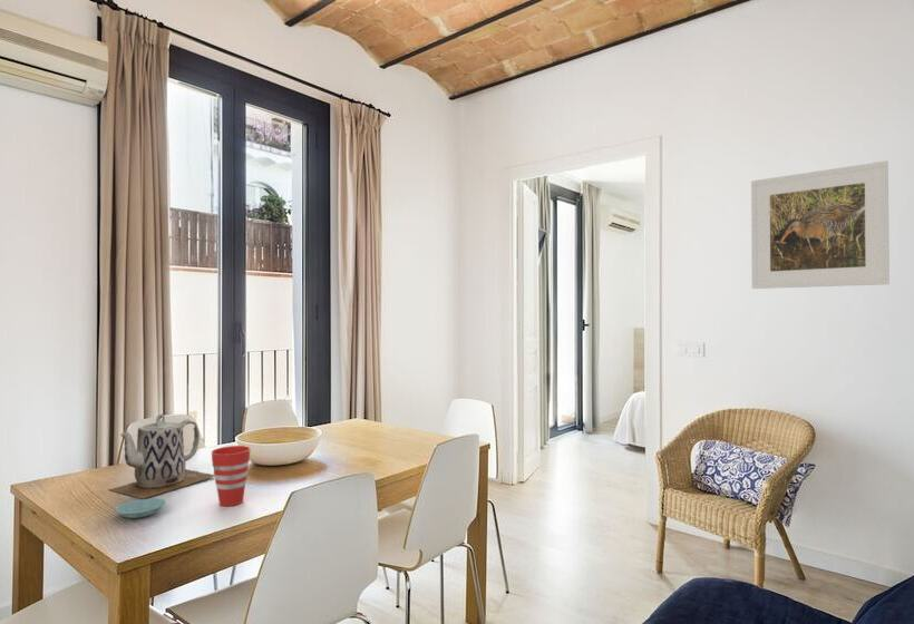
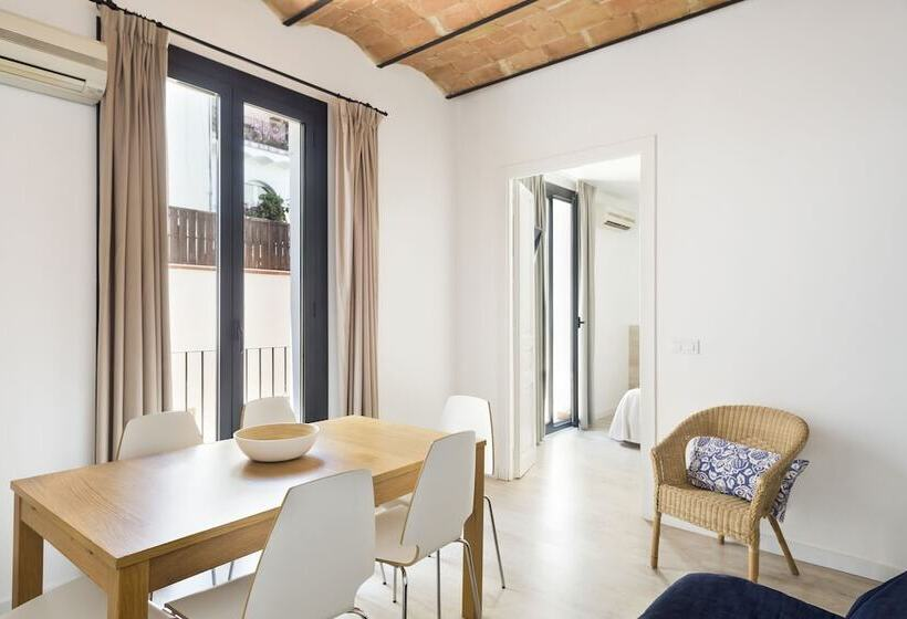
- teapot [107,413,215,499]
- cup [211,445,252,507]
- saucer [114,498,167,519]
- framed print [750,159,891,290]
